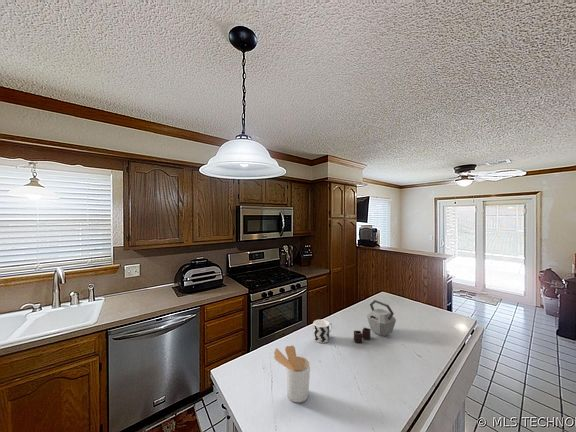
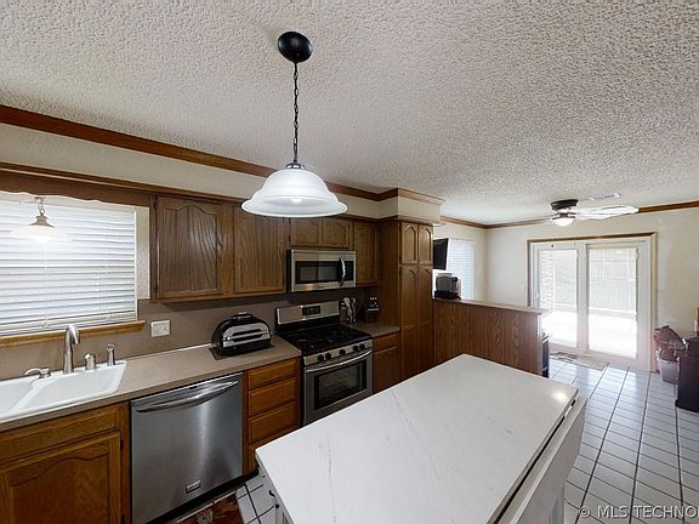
- cup [312,319,333,344]
- utensil holder [273,345,311,404]
- kettle [353,299,397,344]
